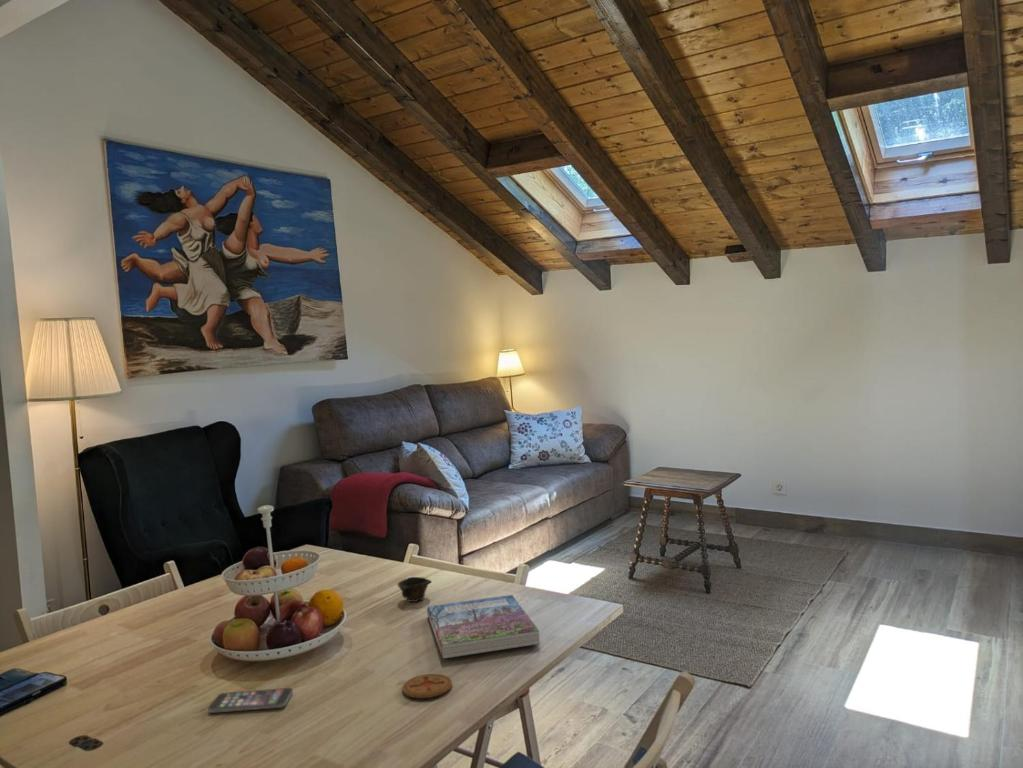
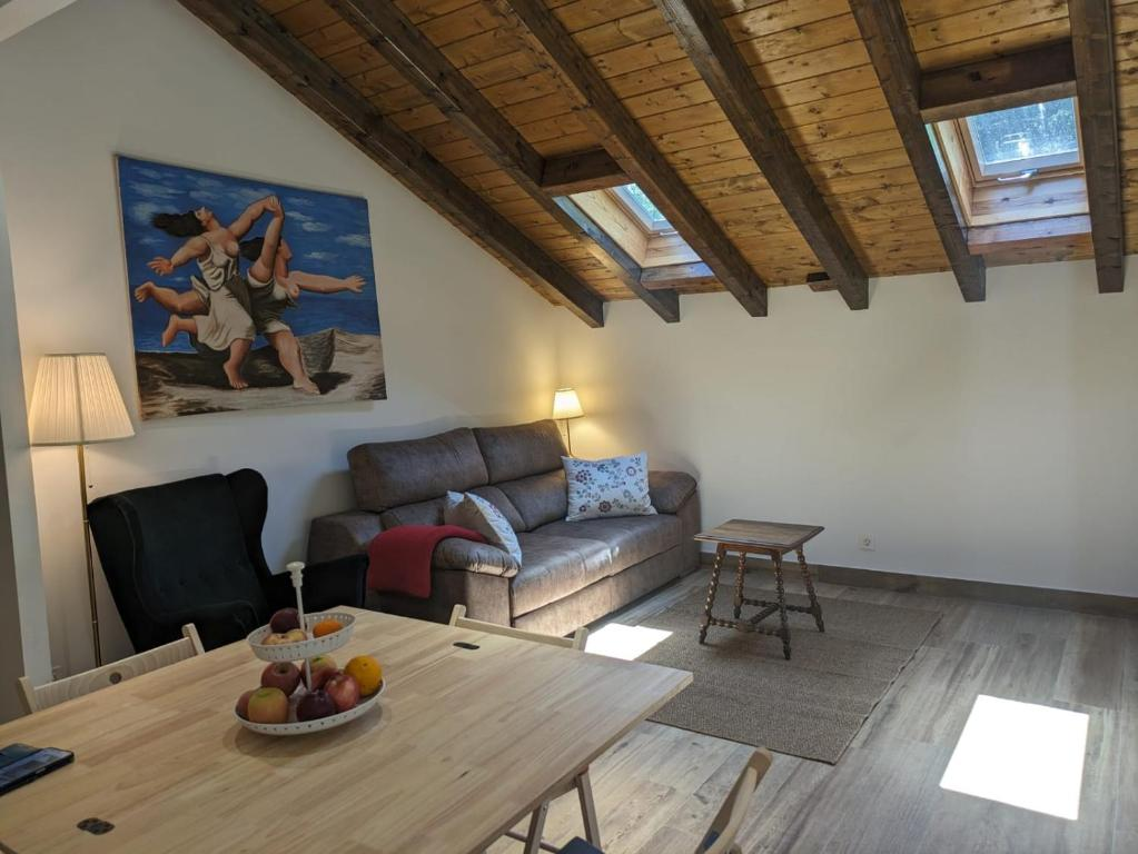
- book [426,594,541,660]
- cup [396,576,431,603]
- smartphone [207,687,294,714]
- coaster [401,673,453,699]
